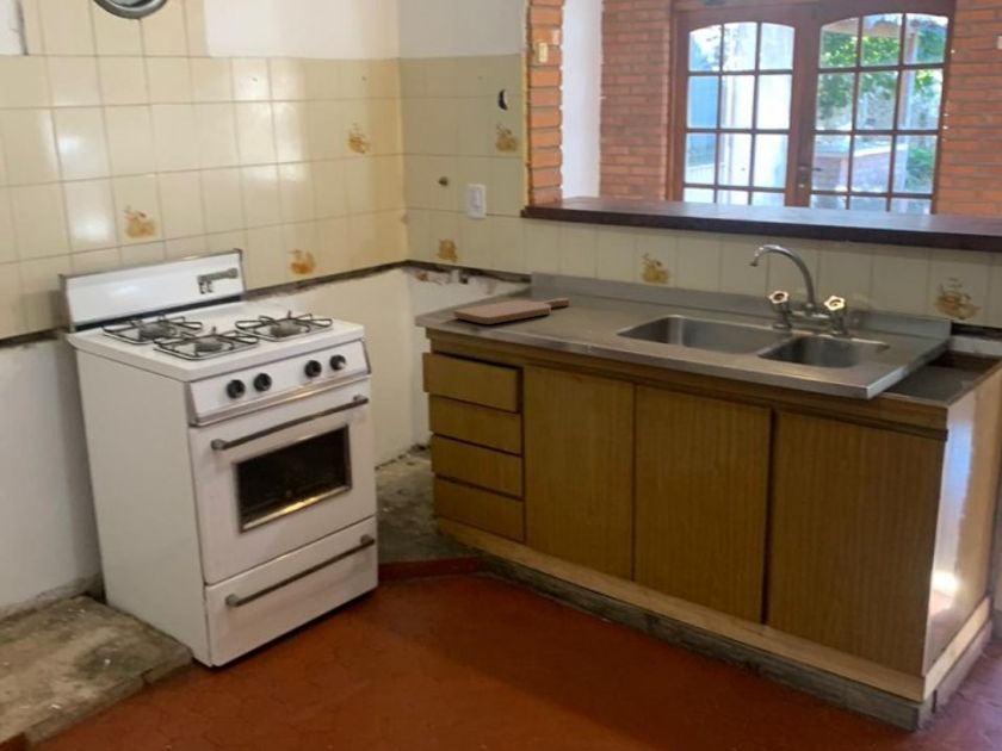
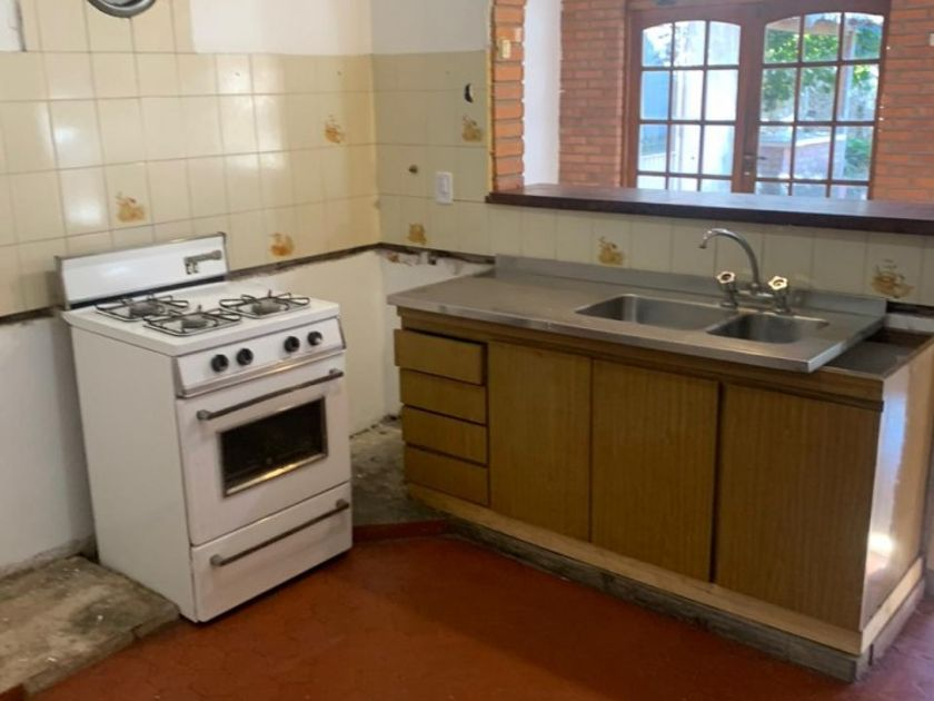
- cutting board [452,297,570,325]
